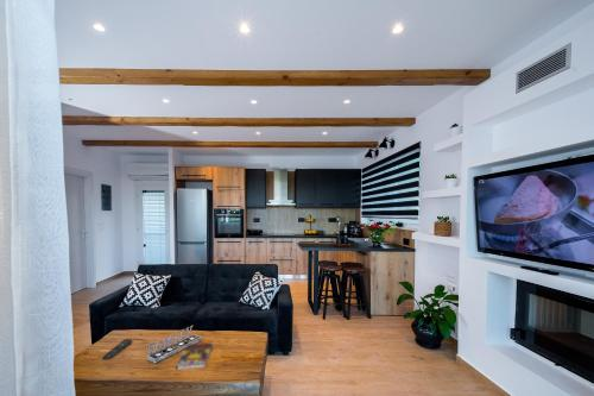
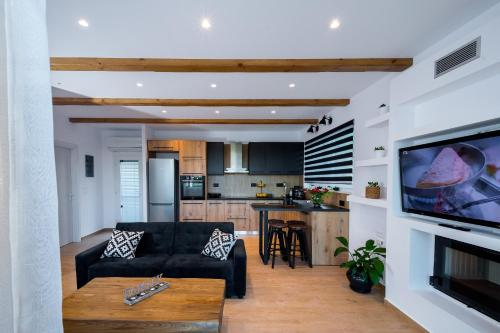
- book [175,342,214,370]
- remote control [102,338,133,360]
